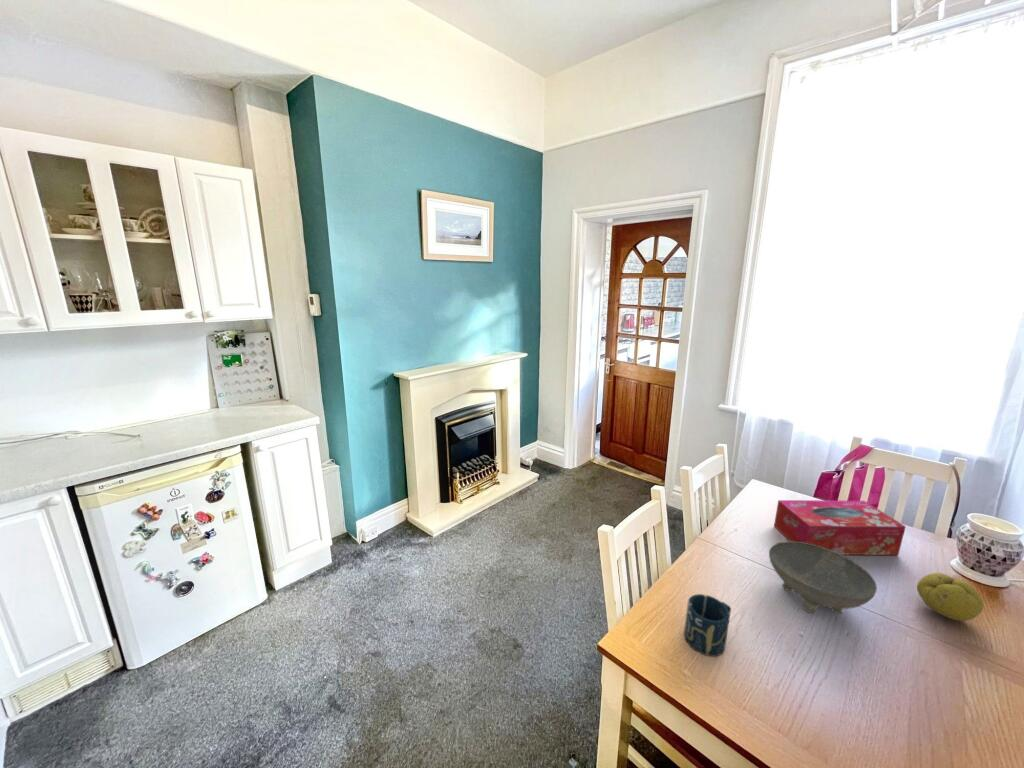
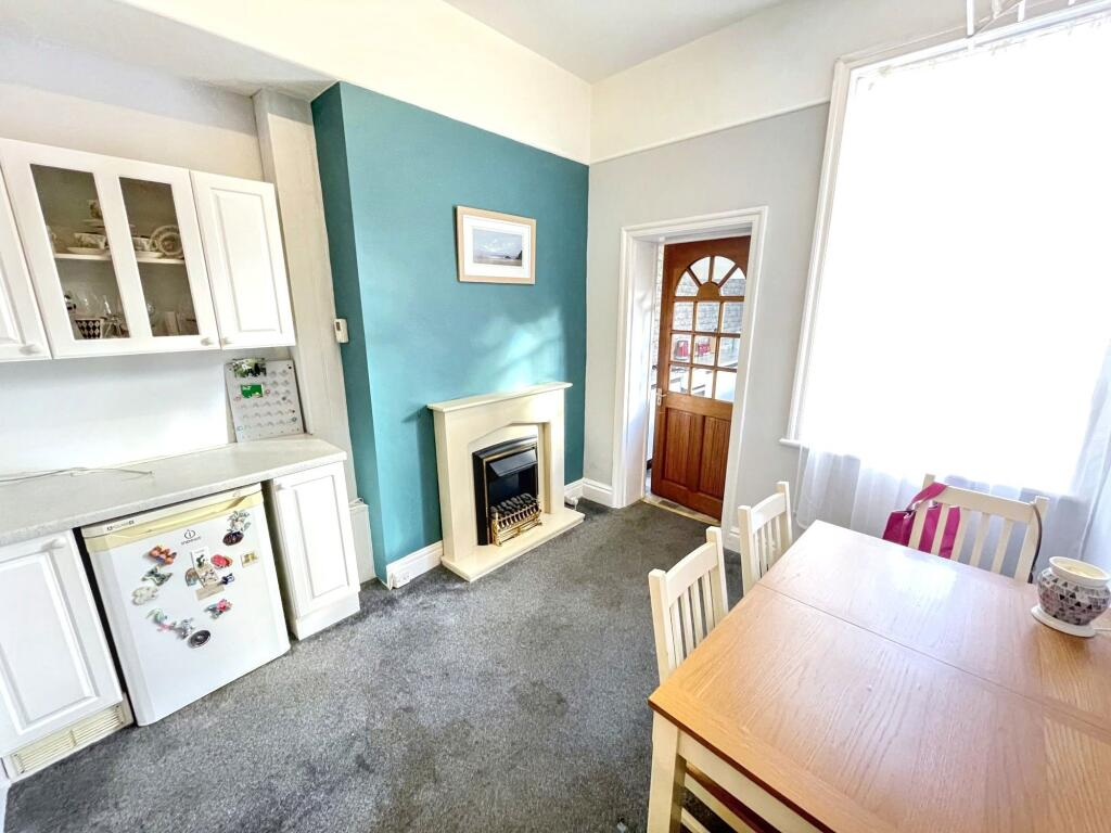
- tissue box [773,499,907,556]
- bowl [768,540,878,615]
- cup [683,593,732,657]
- fruit [916,572,984,622]
